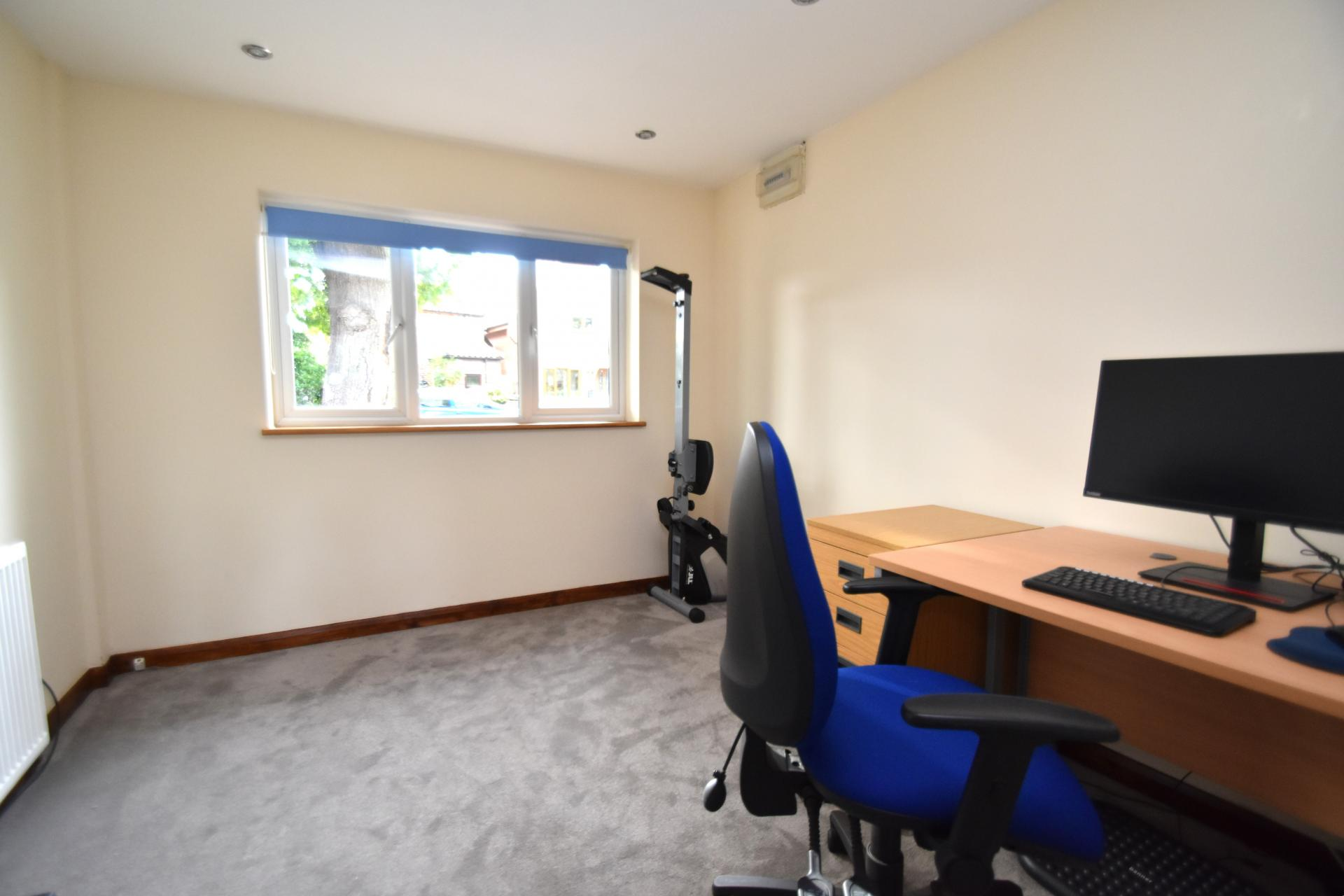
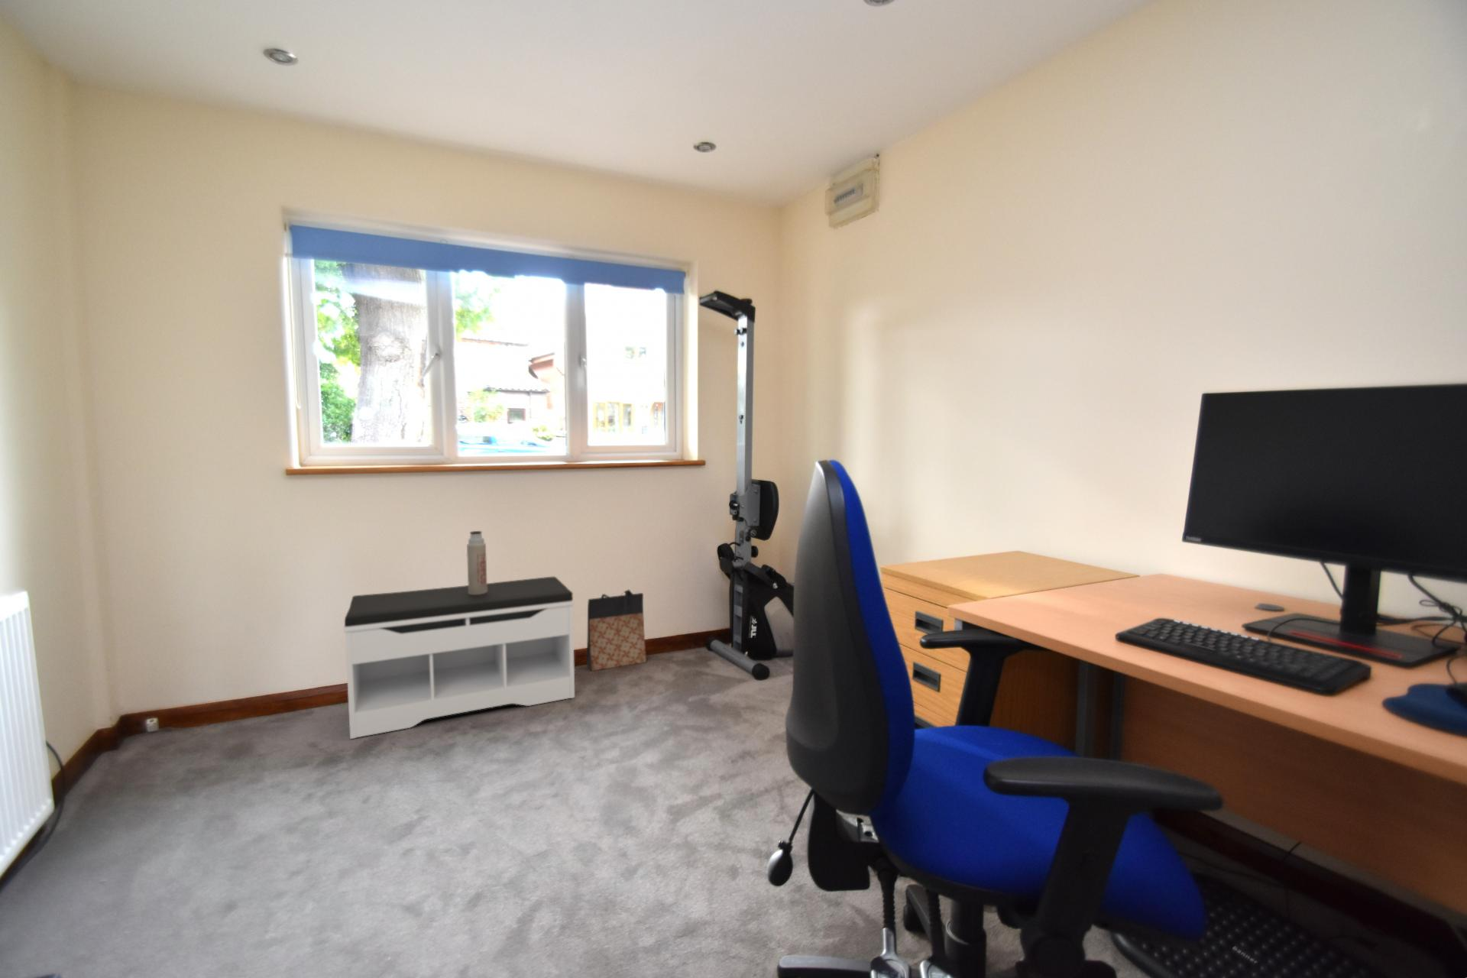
+ thermos bottle [466,530,488,595]
+ bag [586,589,647,671]
+ bench [343,576,575,740]
